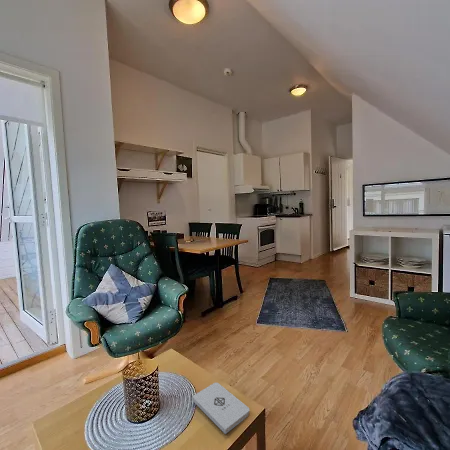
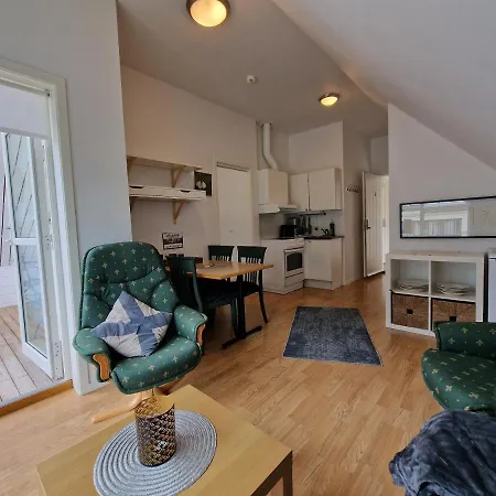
- notepad [191,382,250,435]
